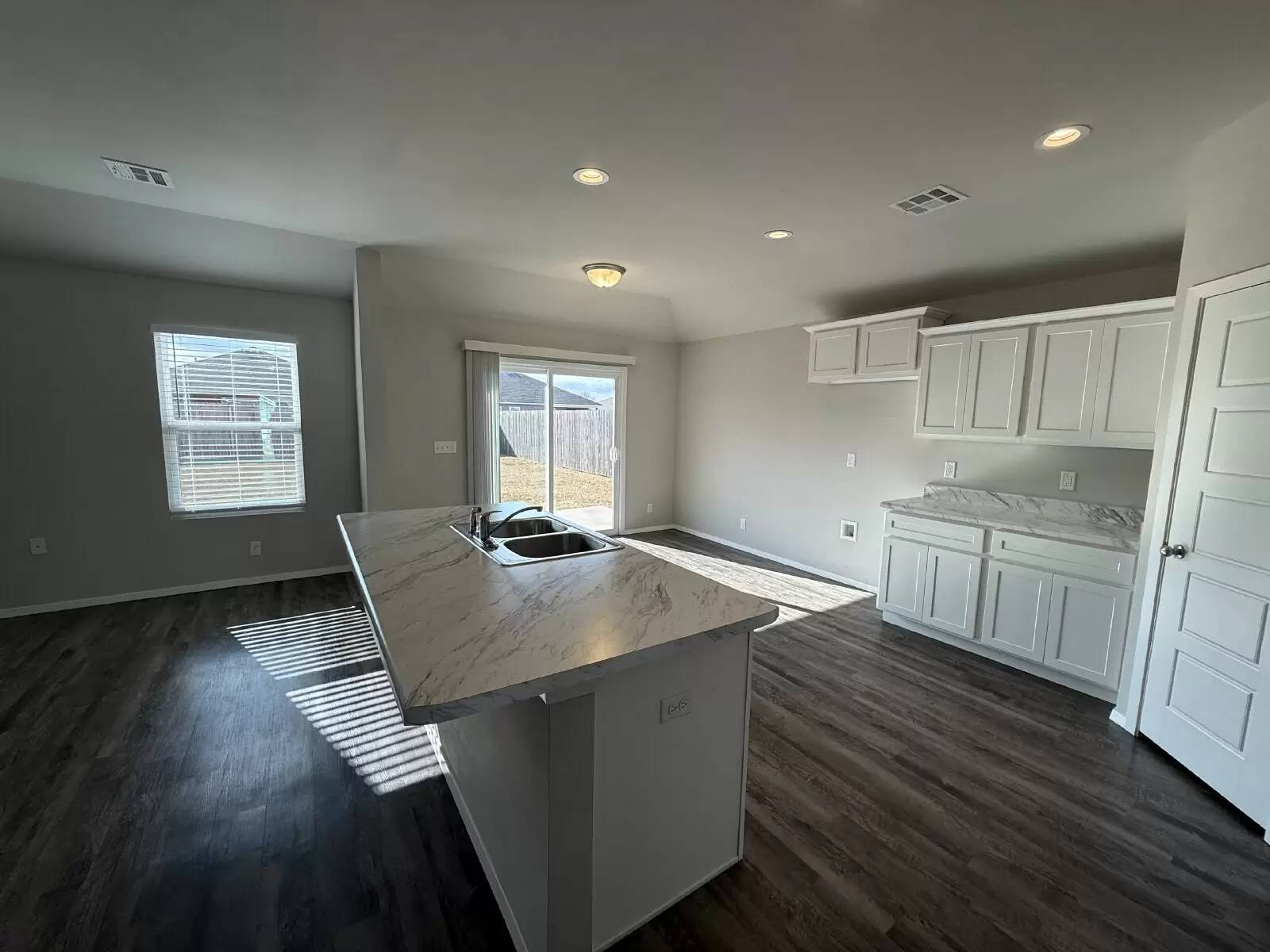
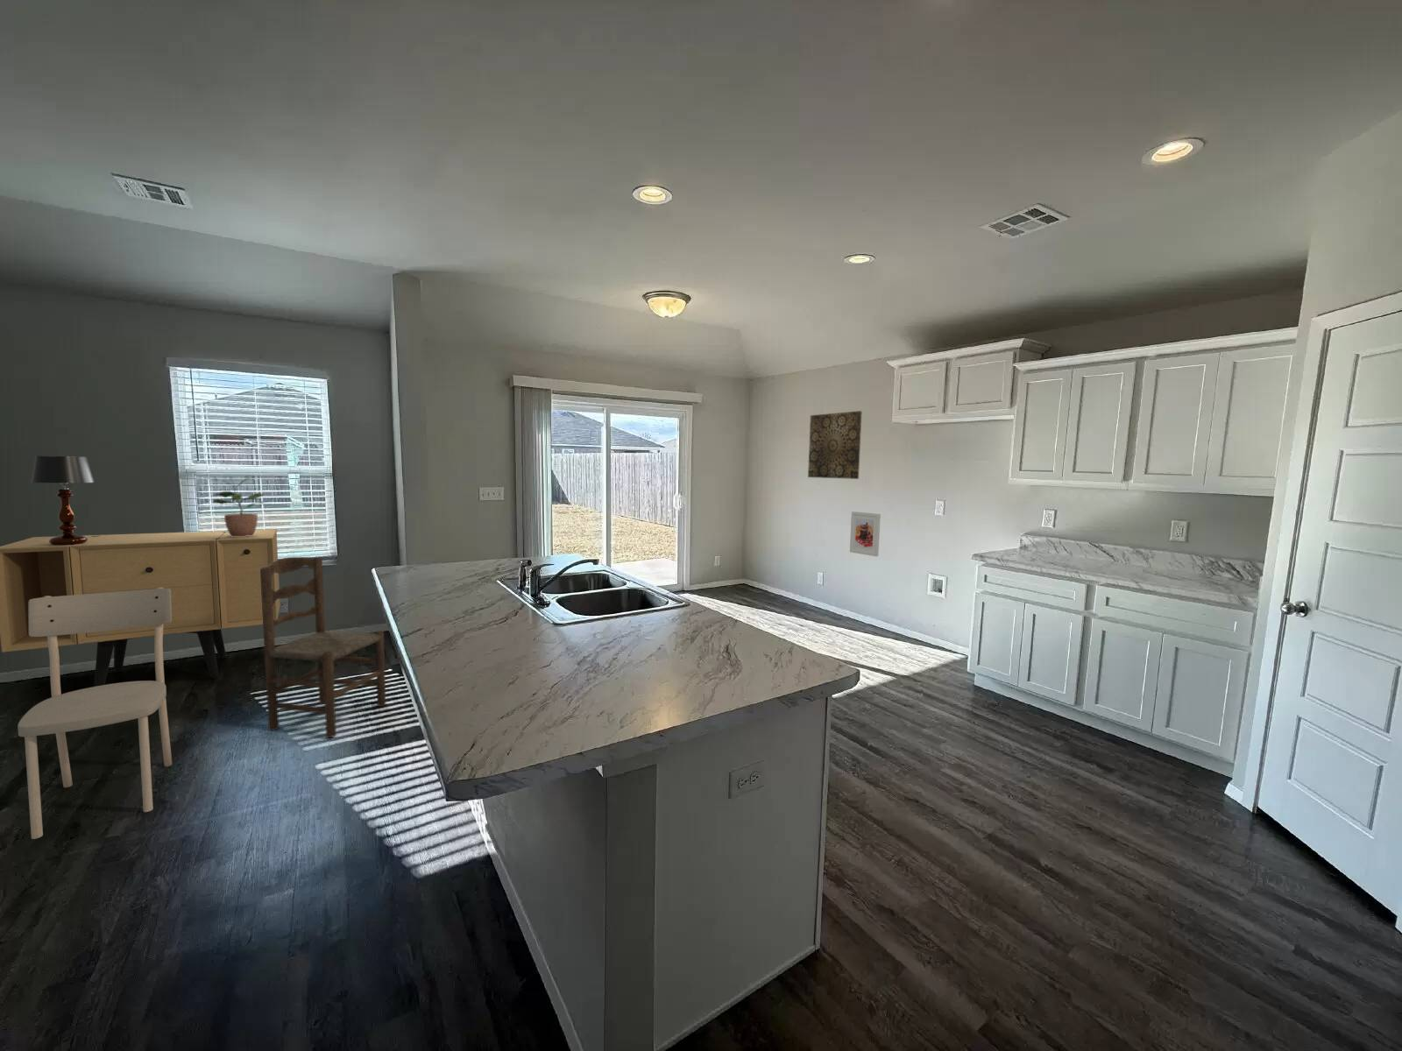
+ dining chair [17,587,172,840]
+ table lamp [31,456,96,544]
+ sideboard [0,528,282,687]
+ wall art [807,410,863,480]
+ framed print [849,511,882,558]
+ potted plant [211,475,266,537]
+ dining chair [261,556,386,739]
